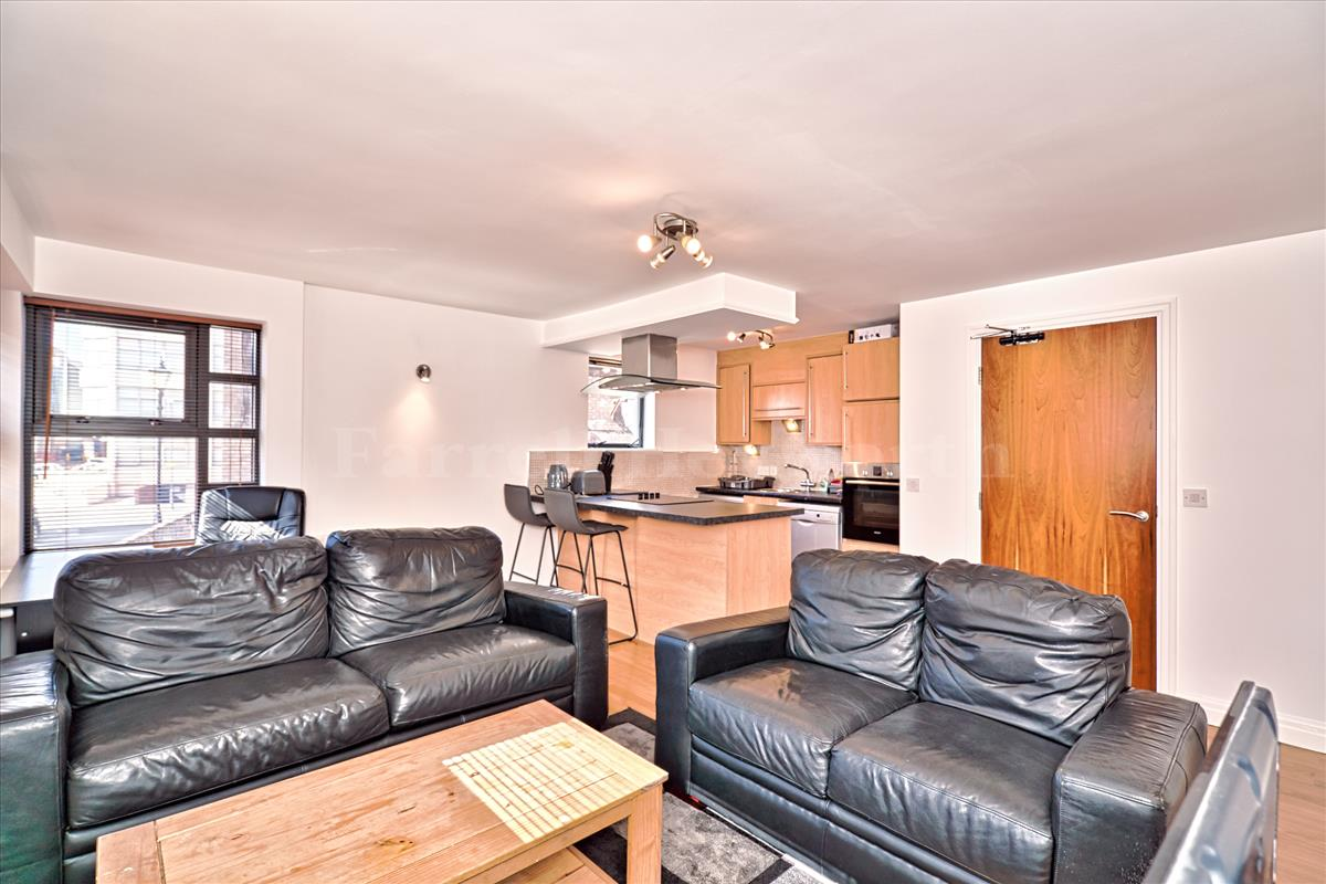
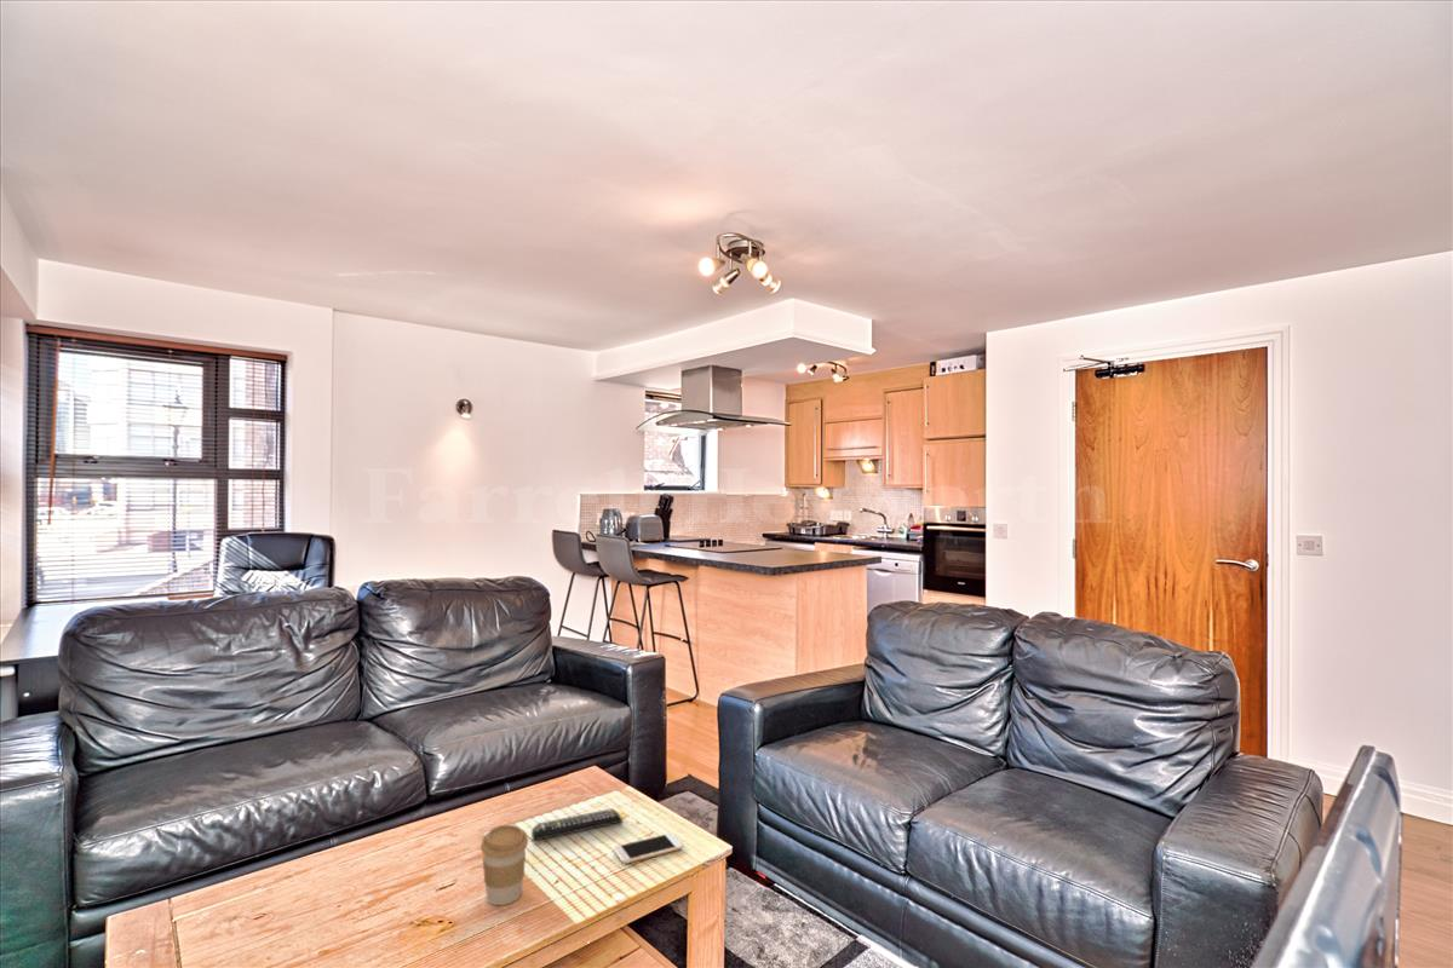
+ smartphone [613,832,684,865]
+ coffee cup [479,824,529,906]
+ remote control [530,807,624,842]
